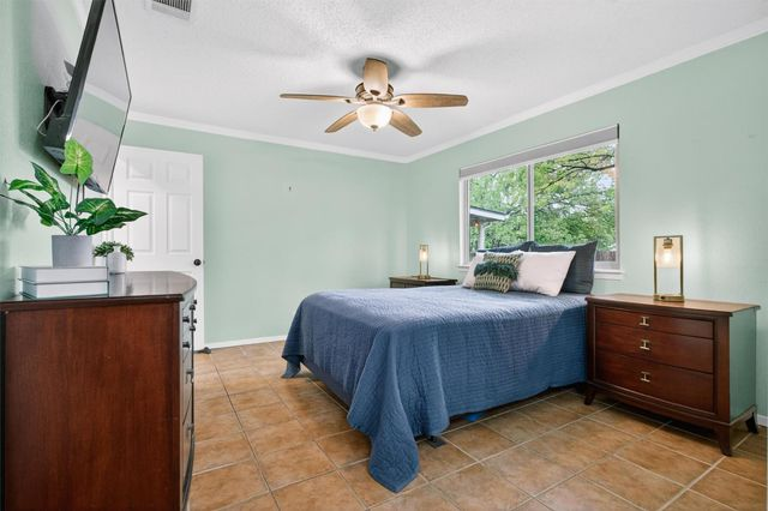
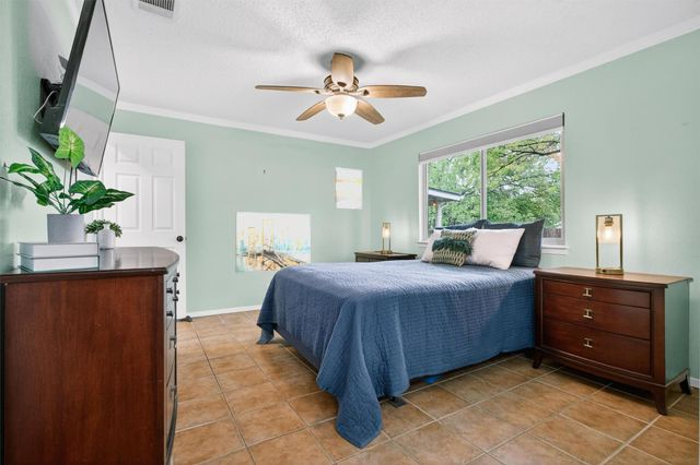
+ wall art [335,166,363,211]
+ wall art [235,211,312,274]
